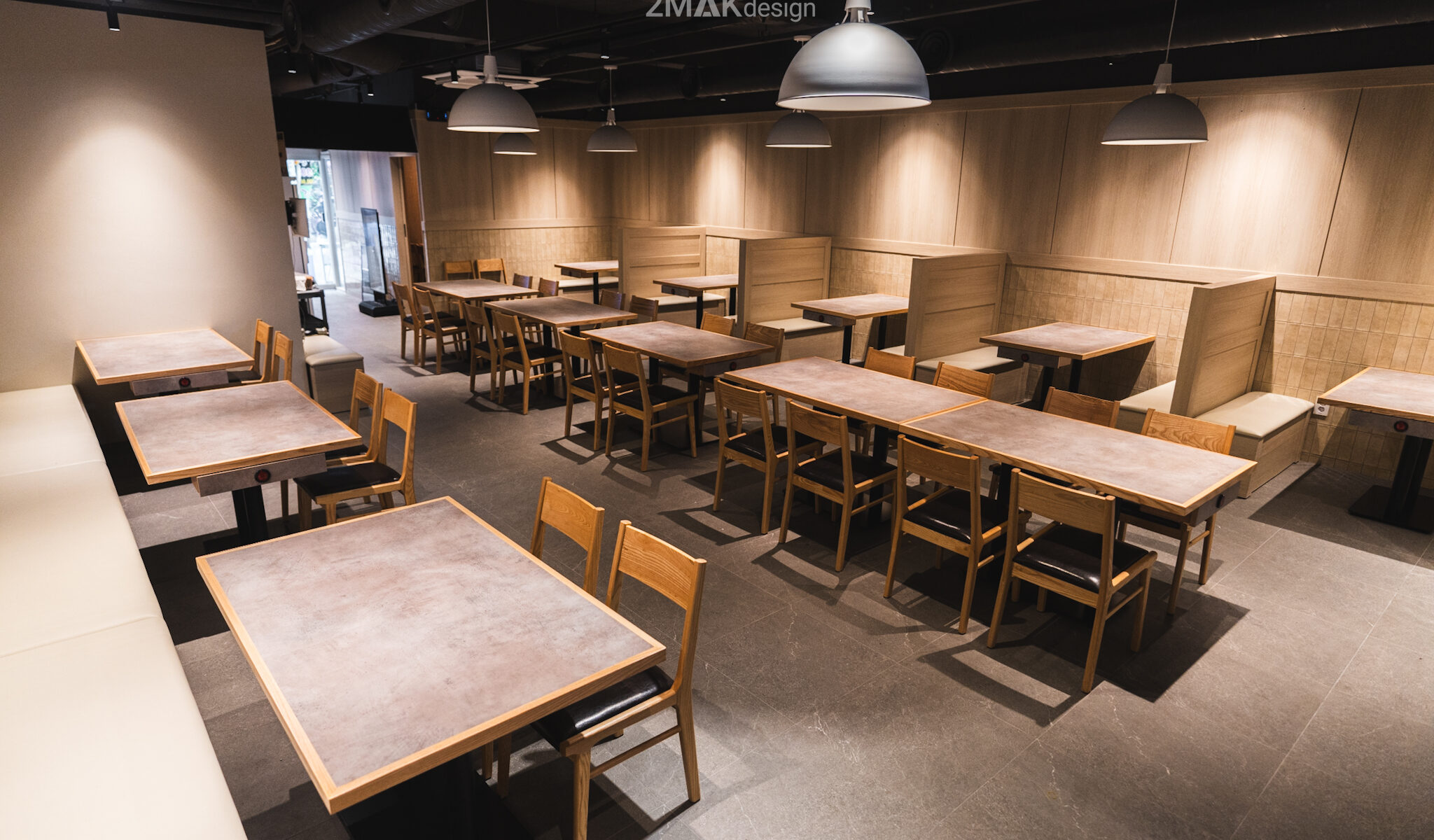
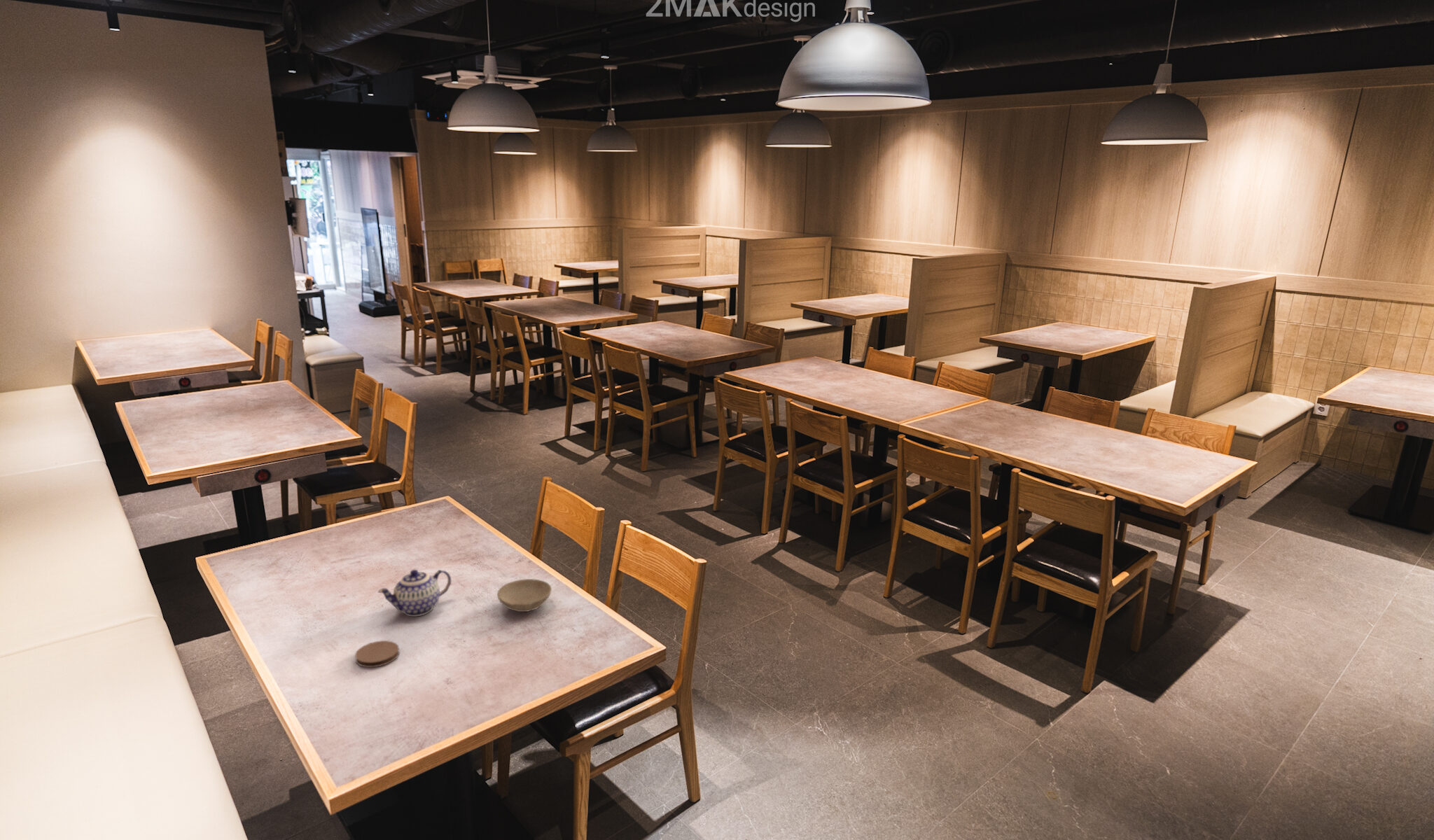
+ coaster [354,640,400,668]
+ teapot [377,569,452,617]
+ bowl [496,578,552,612]
